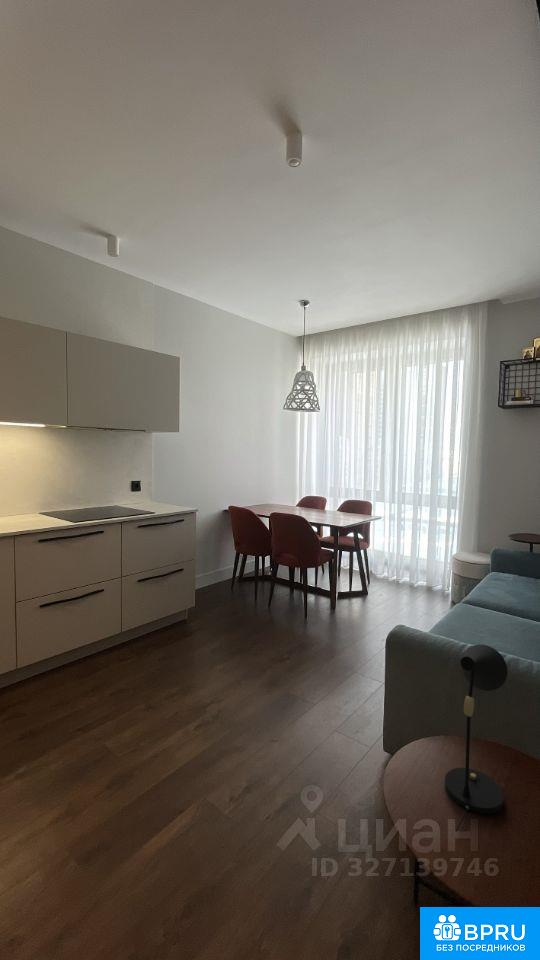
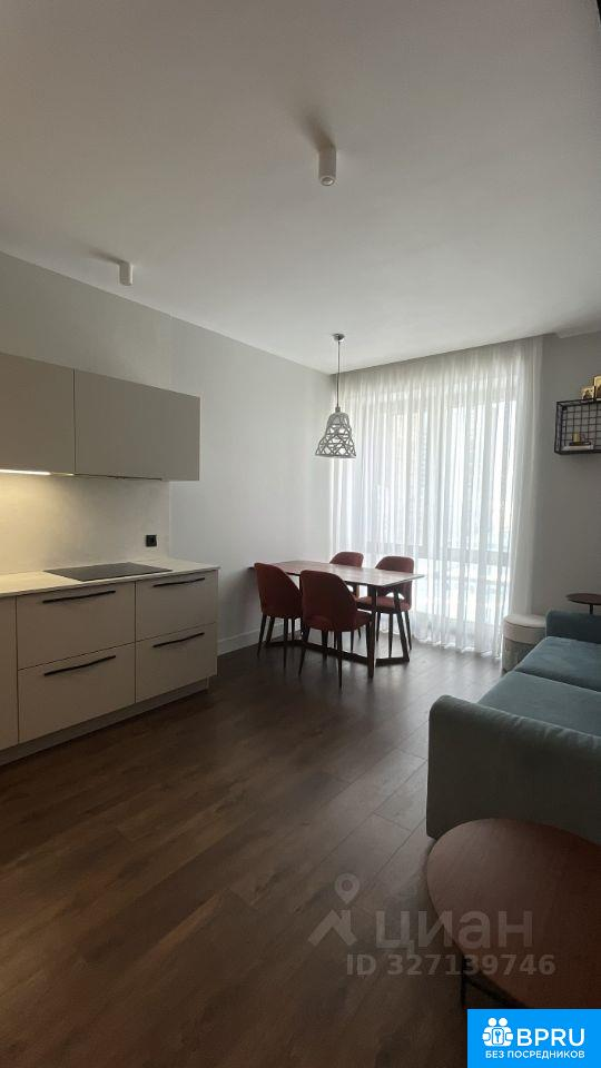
- table lamp [444,644,508,832]
